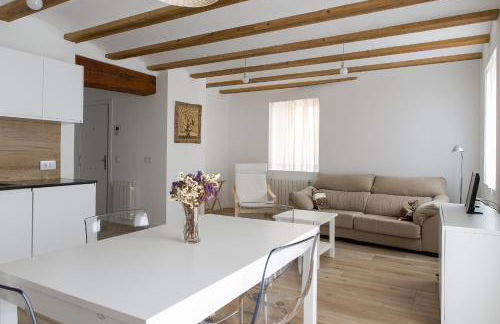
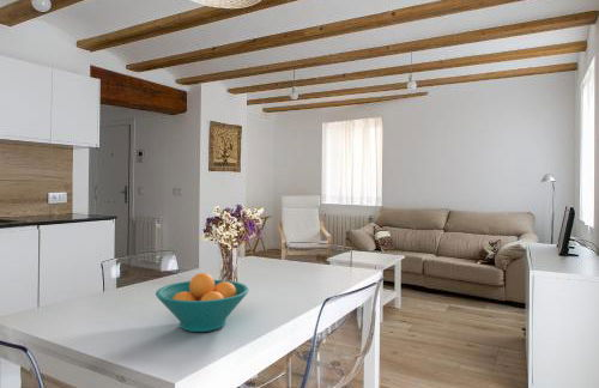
+ fruit bowl [155,272,250,333]
